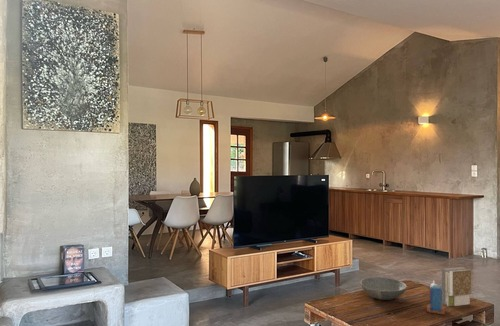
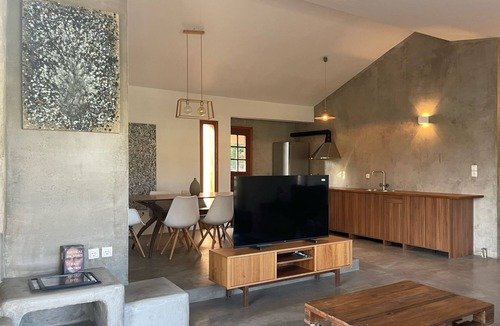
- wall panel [441,266,472,307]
- bowl [359,276,408,301]
- candle [426,280,446,316]
